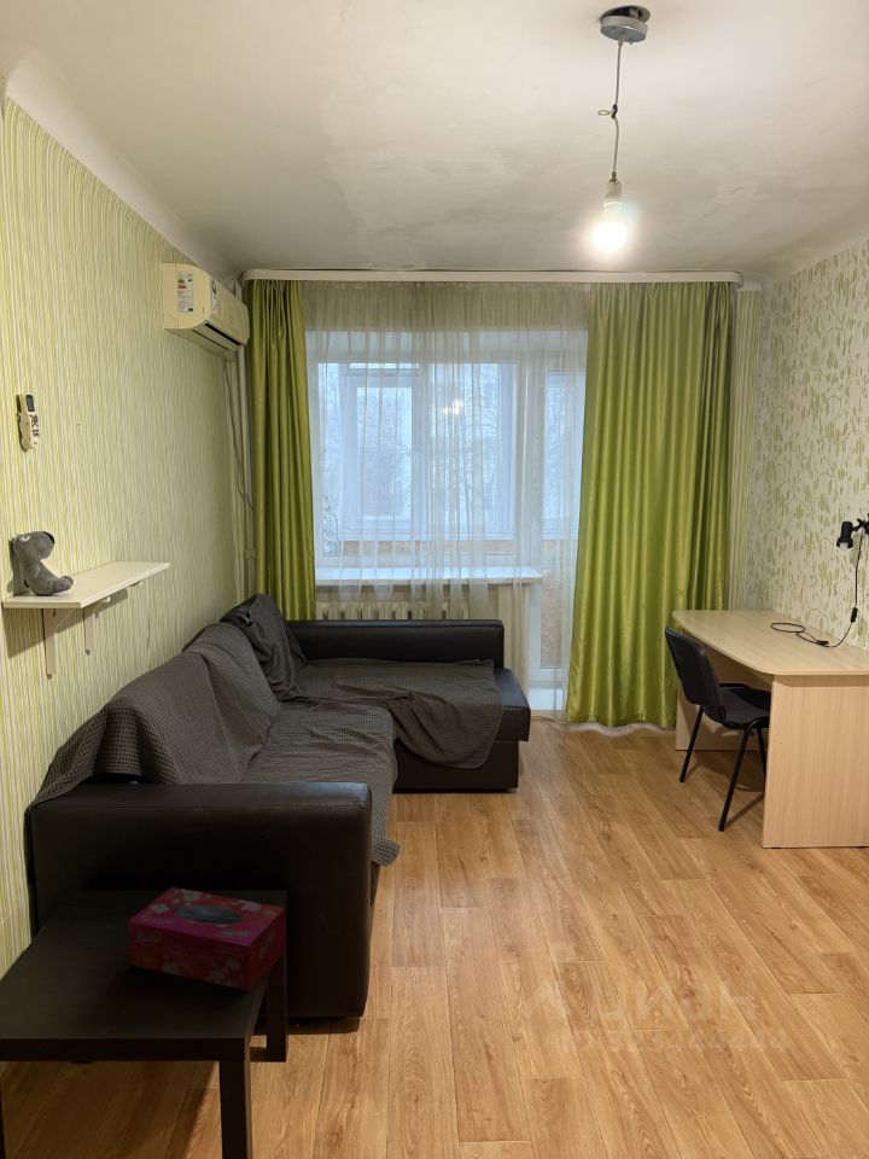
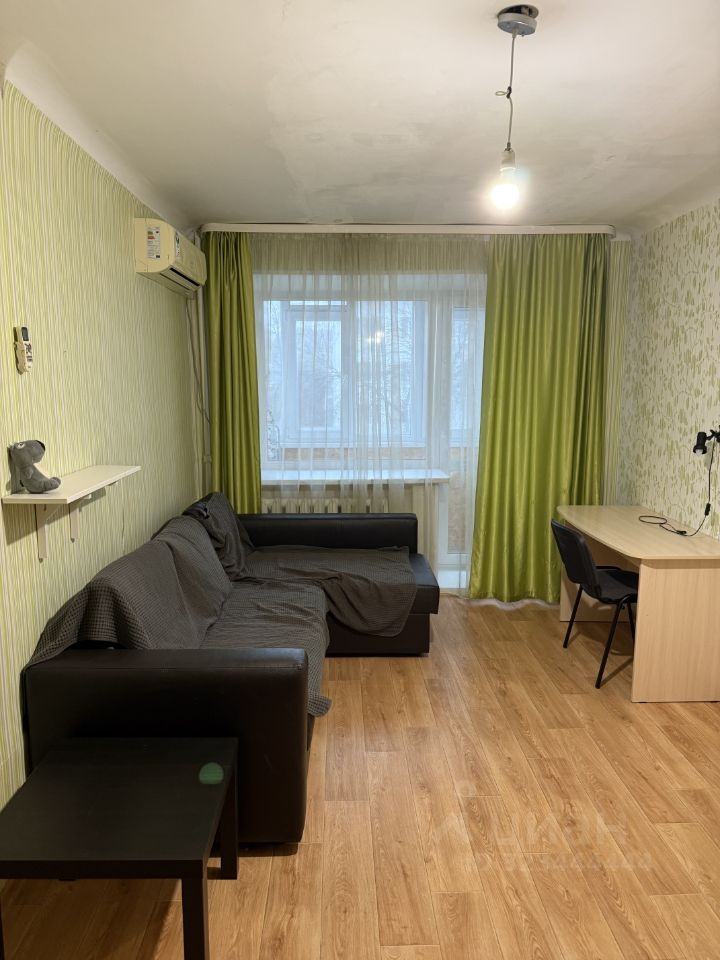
- tissue box [127,886,287,992]
